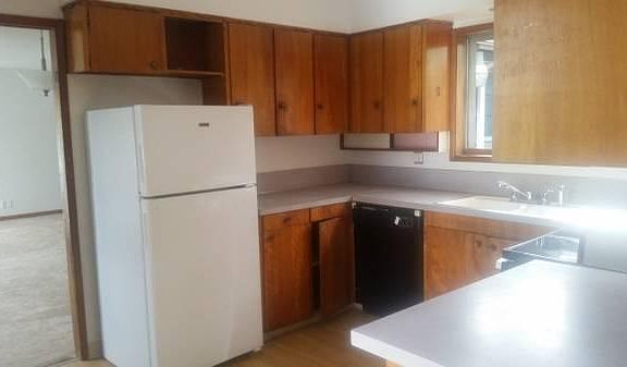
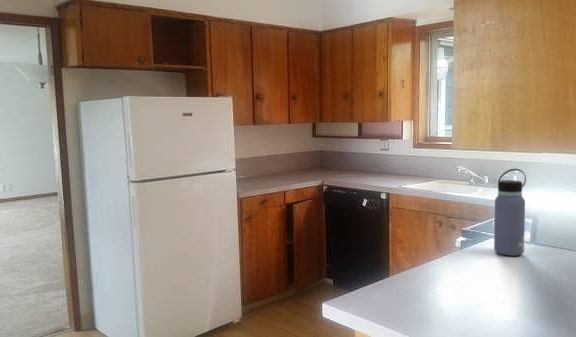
+ water bottle [493,168,527,257]
